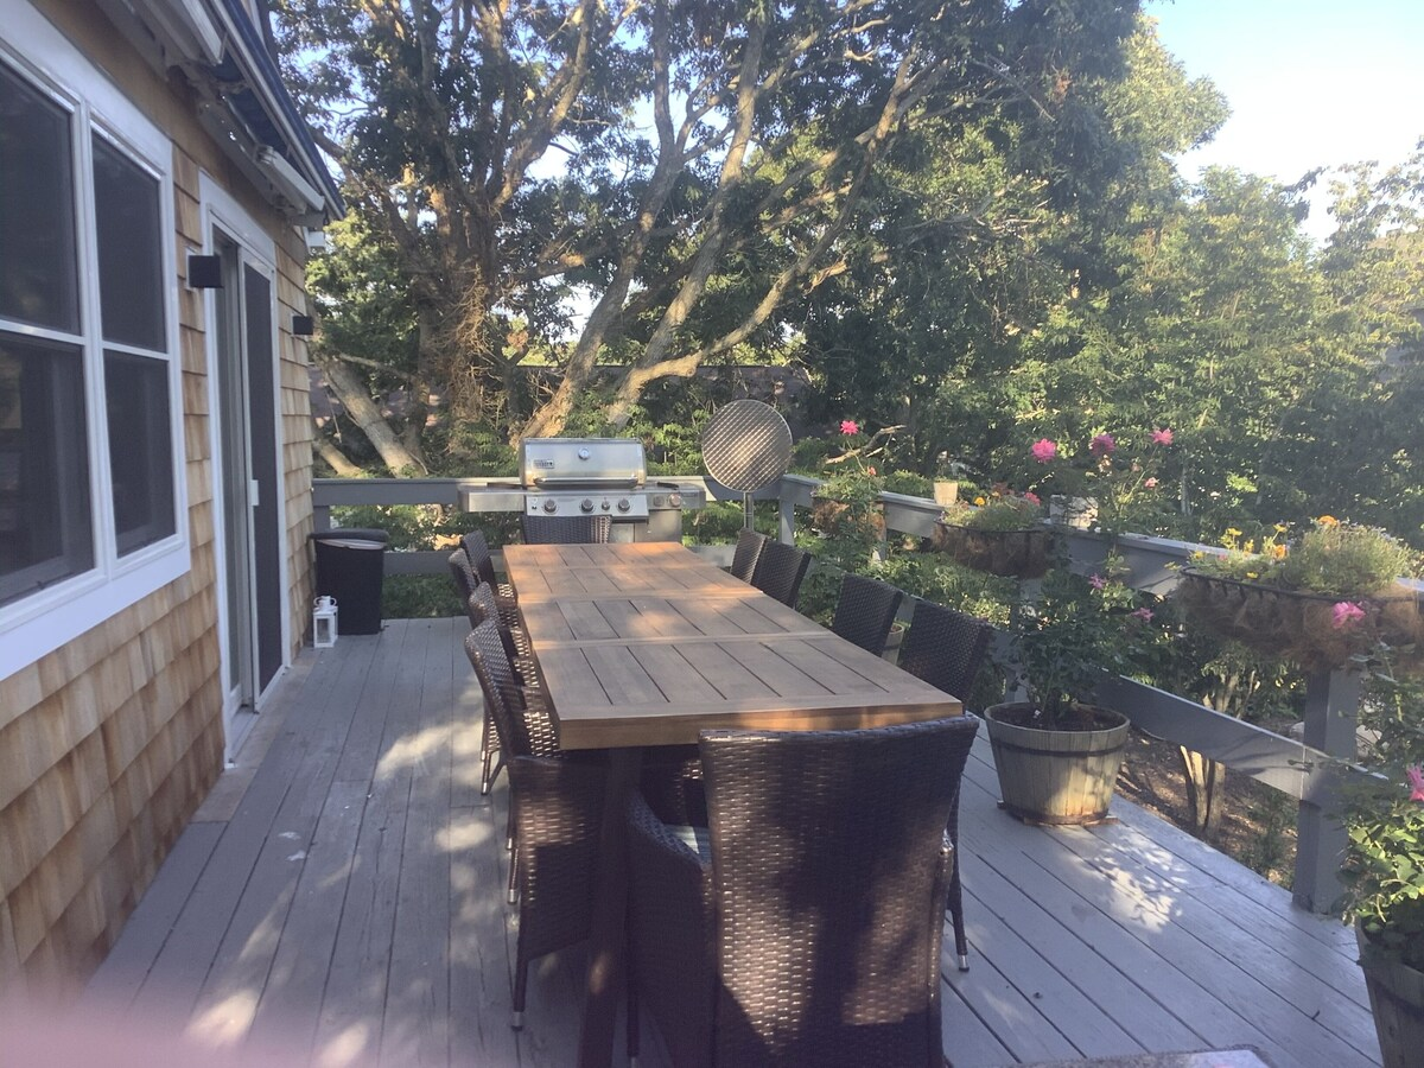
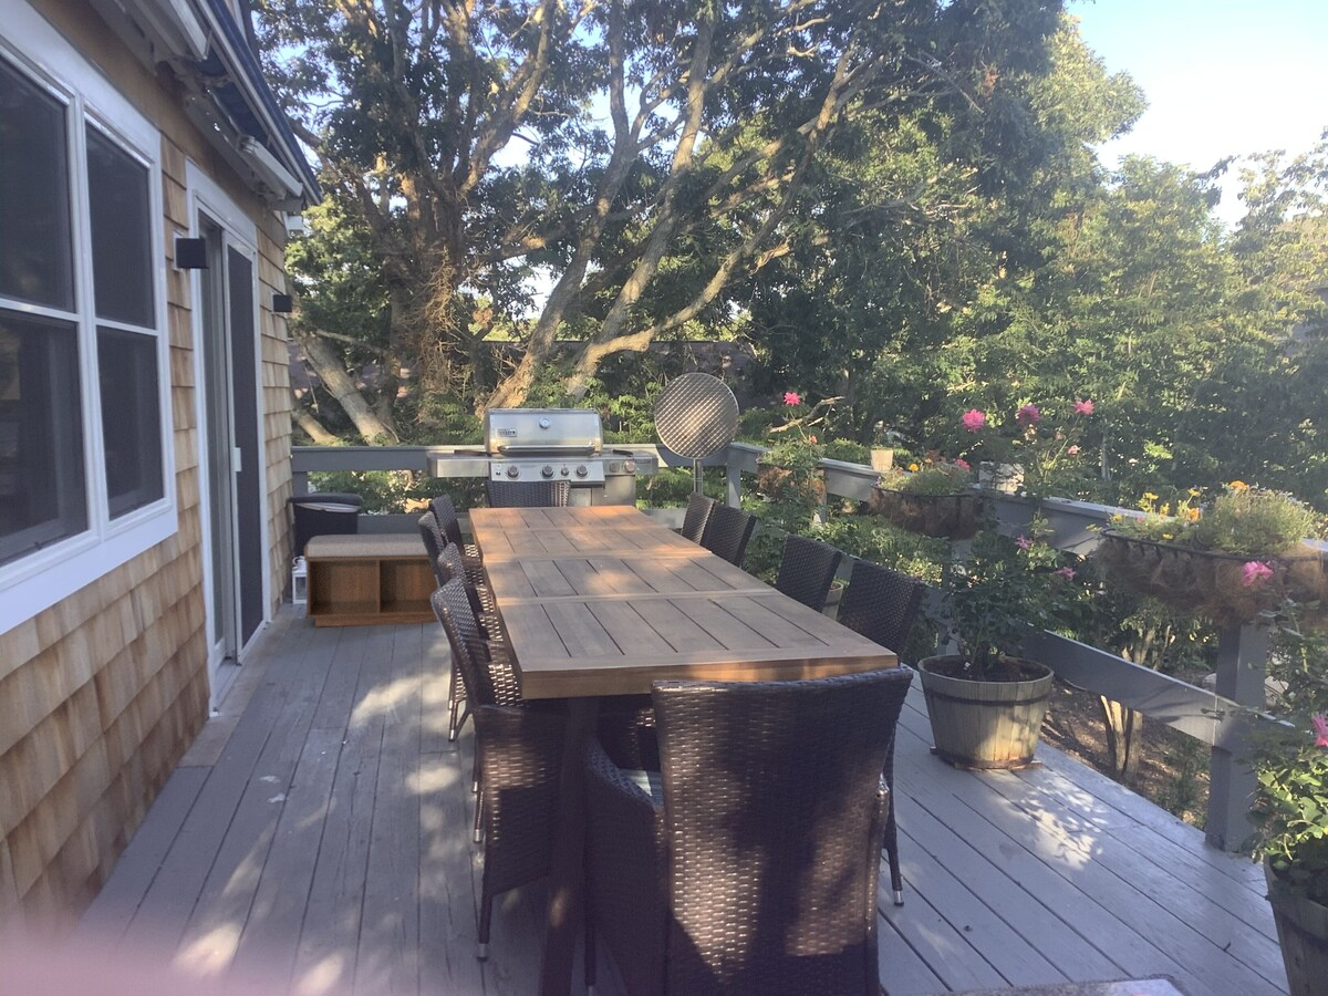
+ bench [303,532,439,627]
